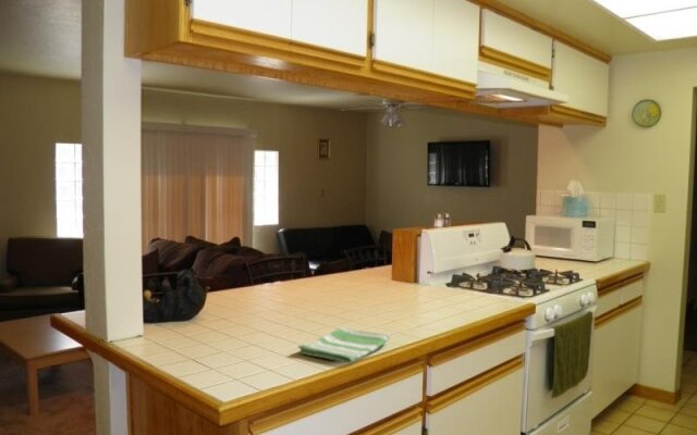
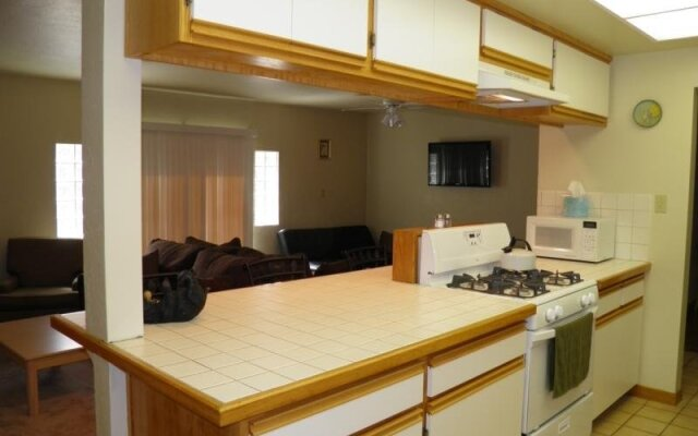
- dish towel [297,326,391,363]
